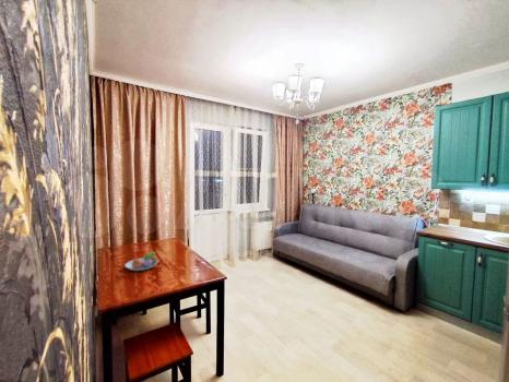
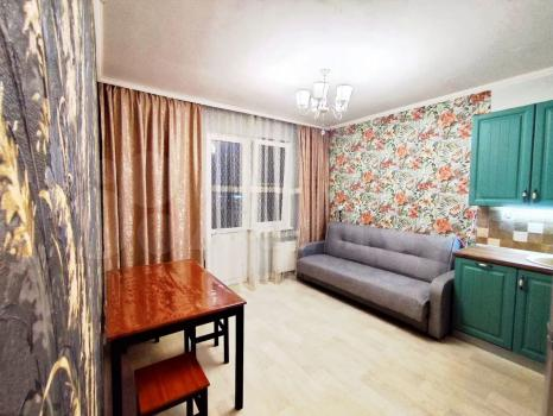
- fruit bowl [123,251,159,272]
